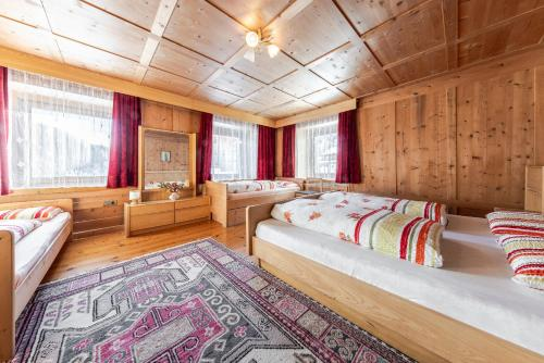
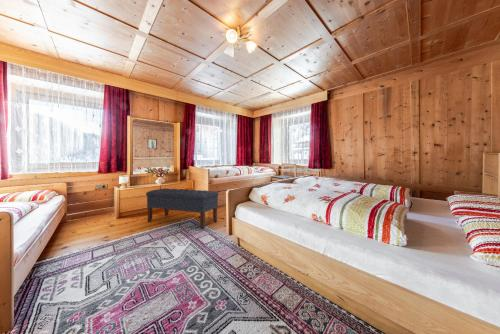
+ bench [145,187,219,231]
